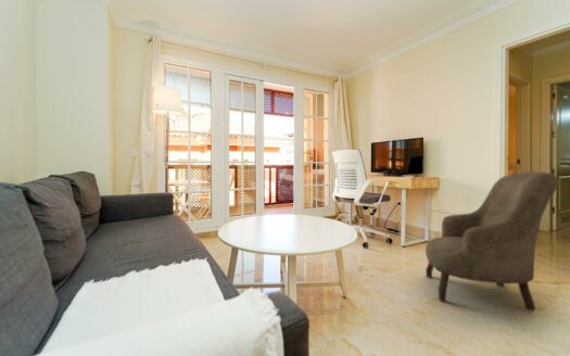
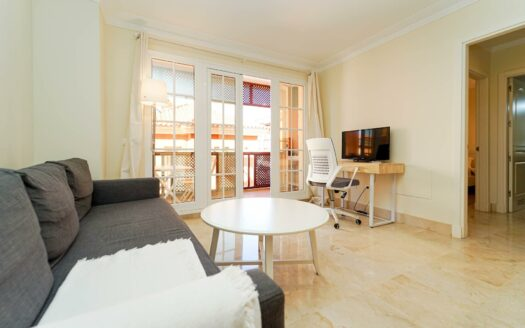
- armchair [425,170,560,313]
